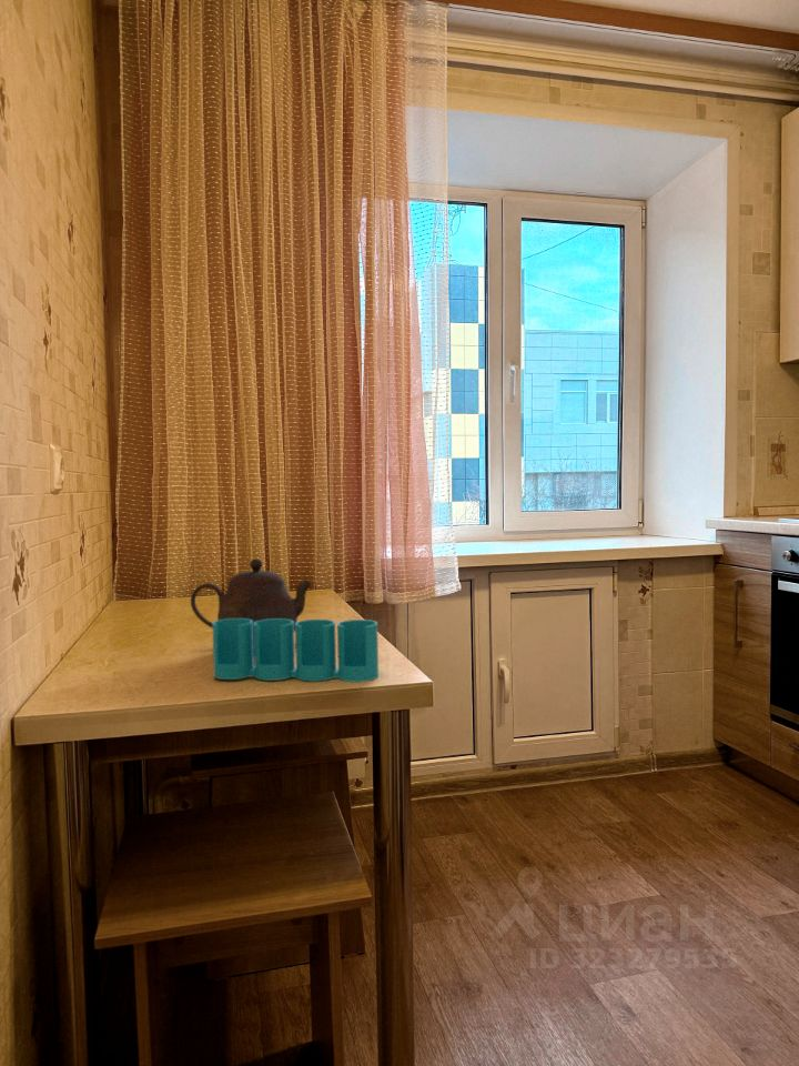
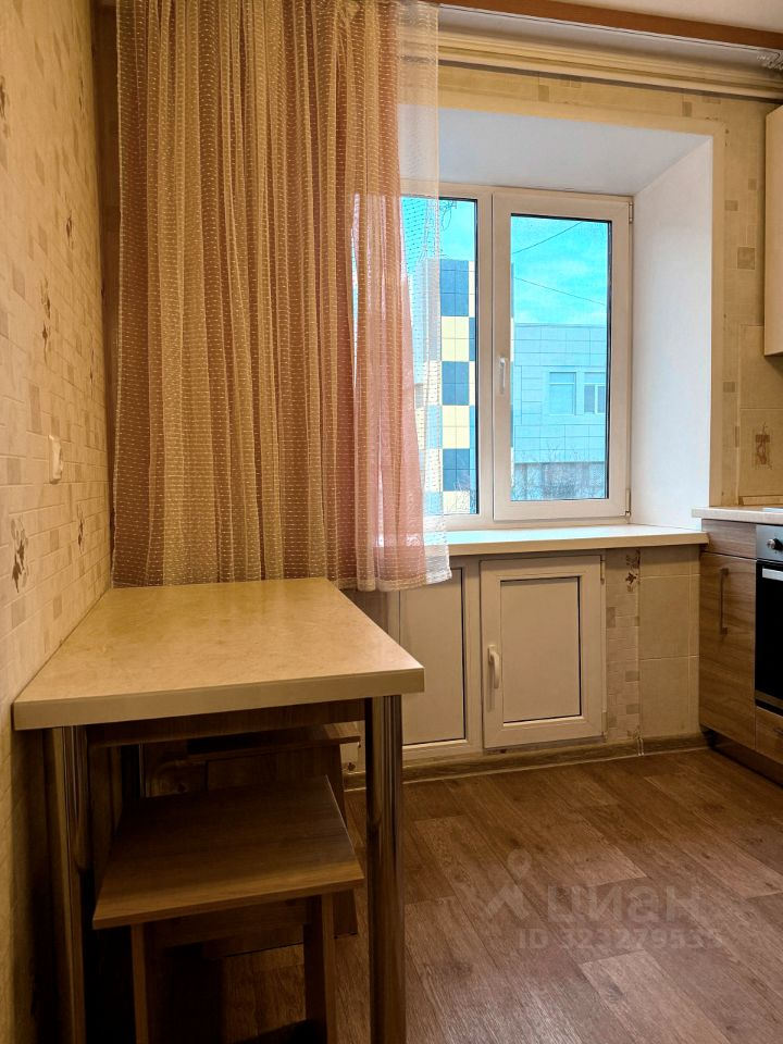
- pen holder [211,619,380,683]
- teapot [190,557,313,654]
